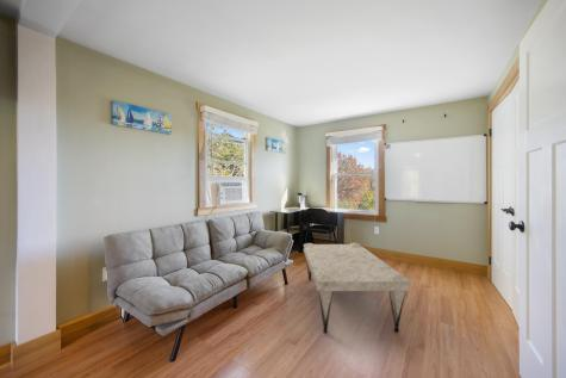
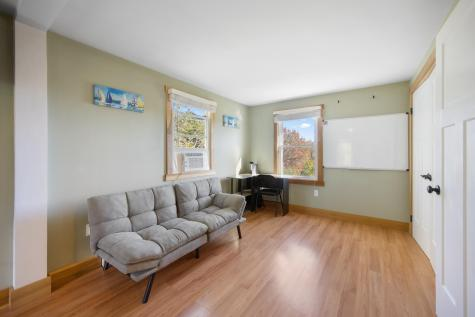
- coffee table [303,242,411,334]
